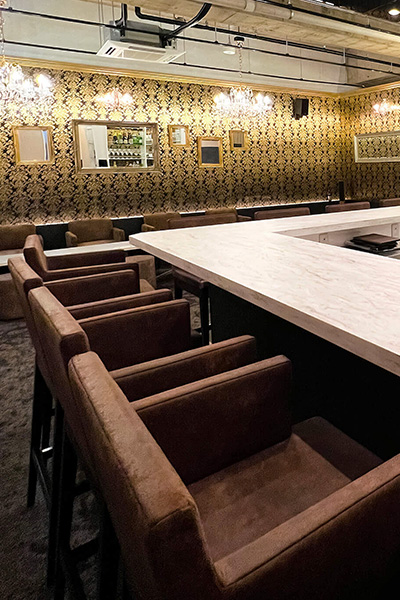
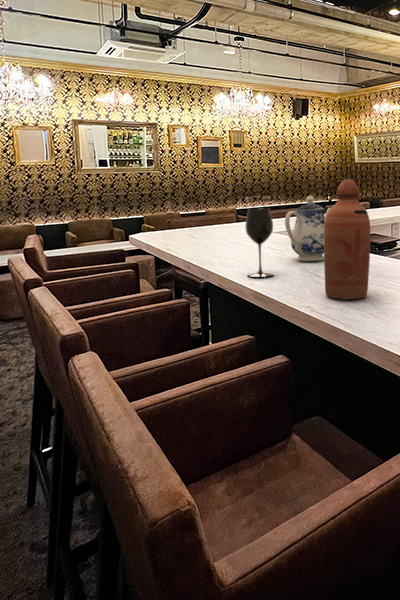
+ wineglass [244,207,275,278]
+ bottle [323,178,372,300]
+ teapot [284,195,332,262]
